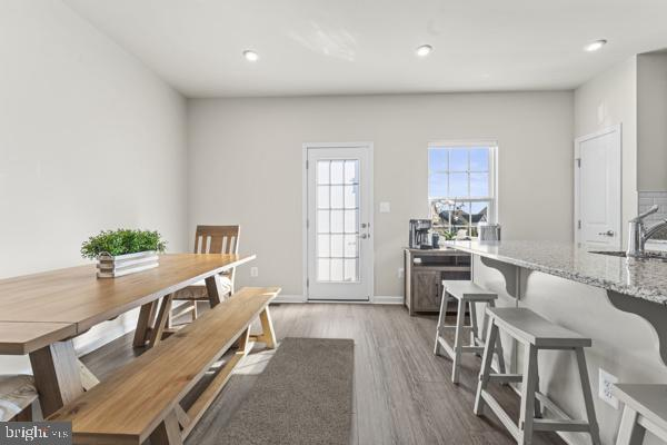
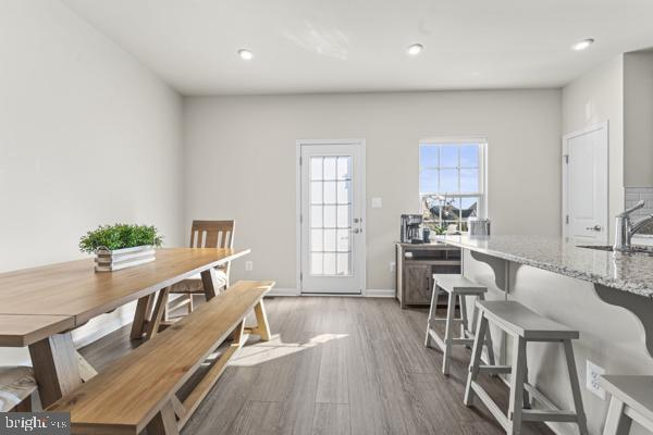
- rug [213,336,355,445]
